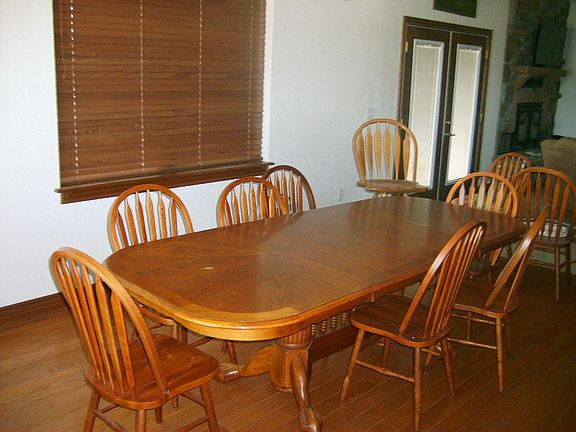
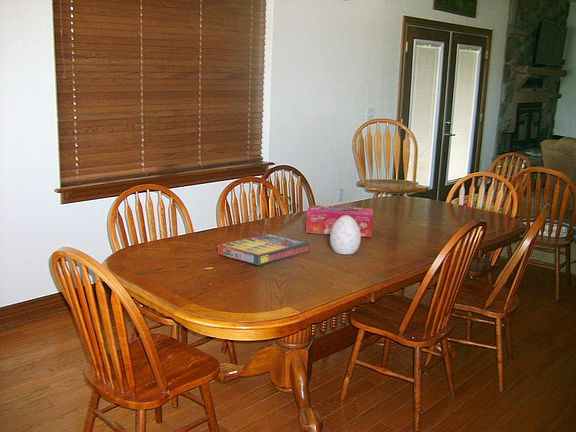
+ decorative egg [329,215,362,255]
+ tissue box [305,204,374,238]
+ game compilation box [217,232,311,266]
